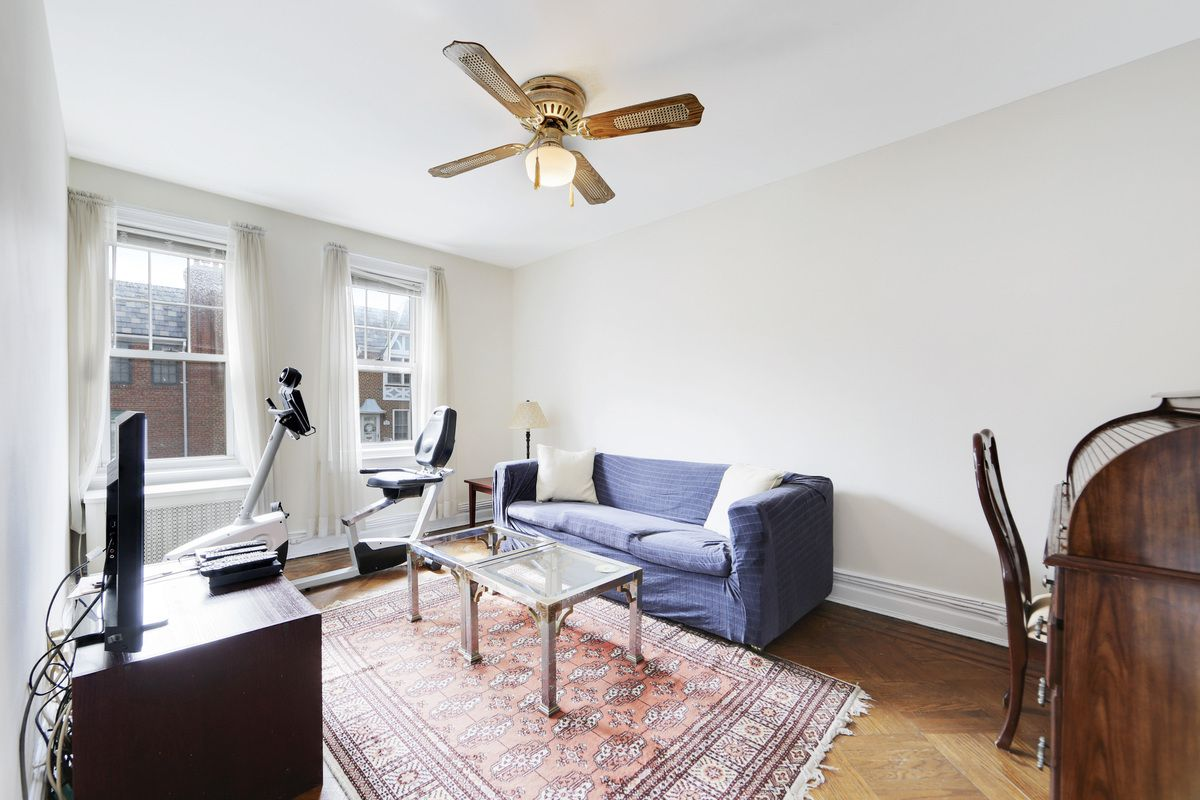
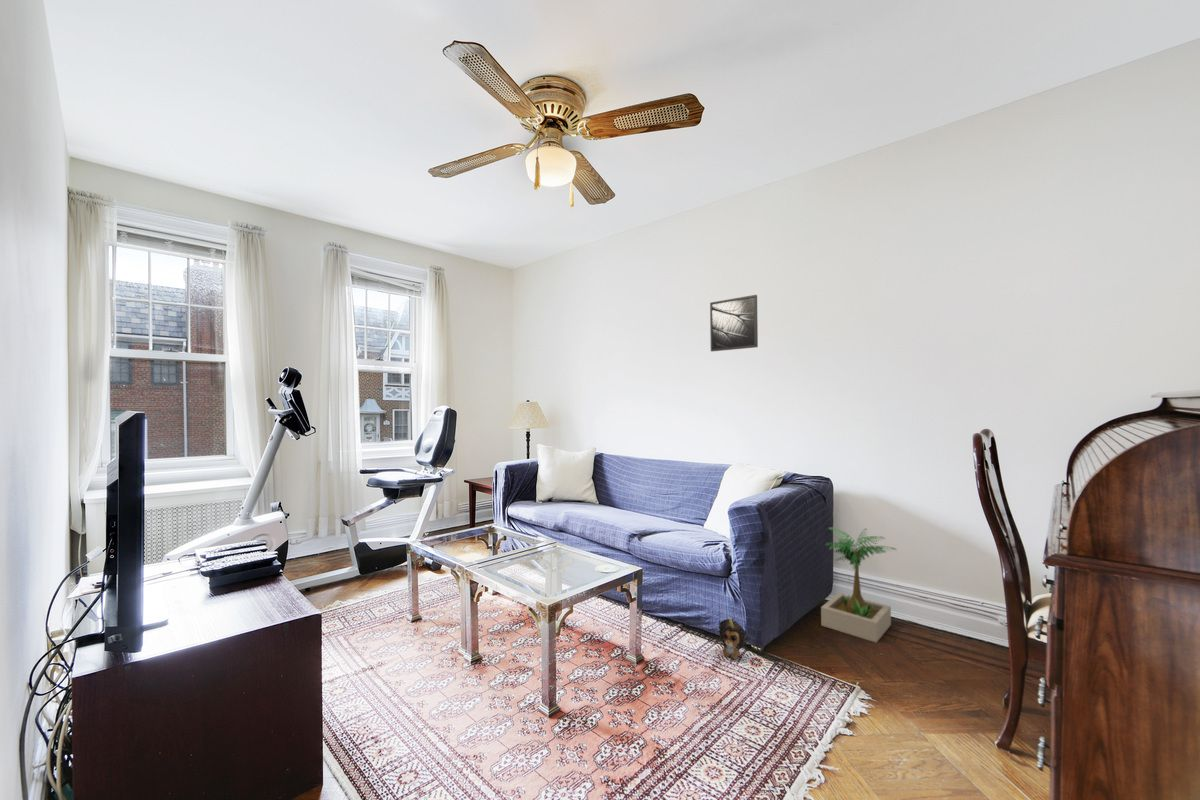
+ potted plant [820,526,898,644]
+ plush toy [717,615,750,660]
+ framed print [709,294,759,352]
